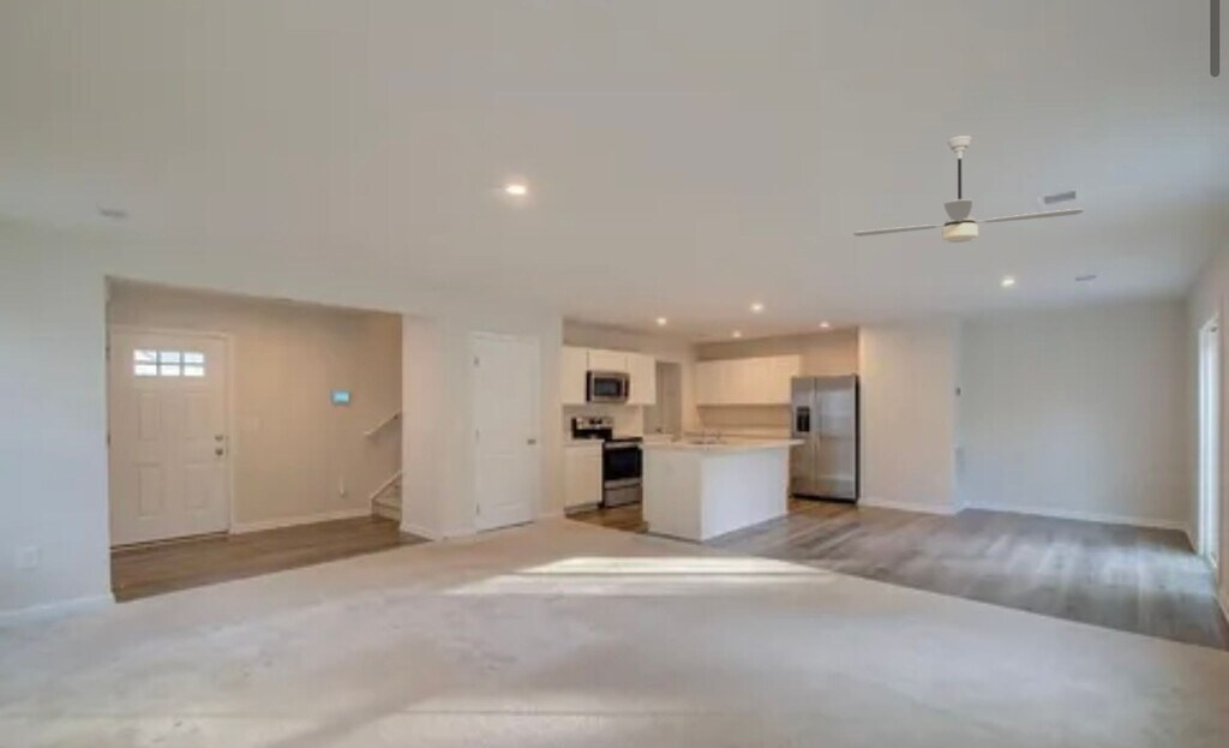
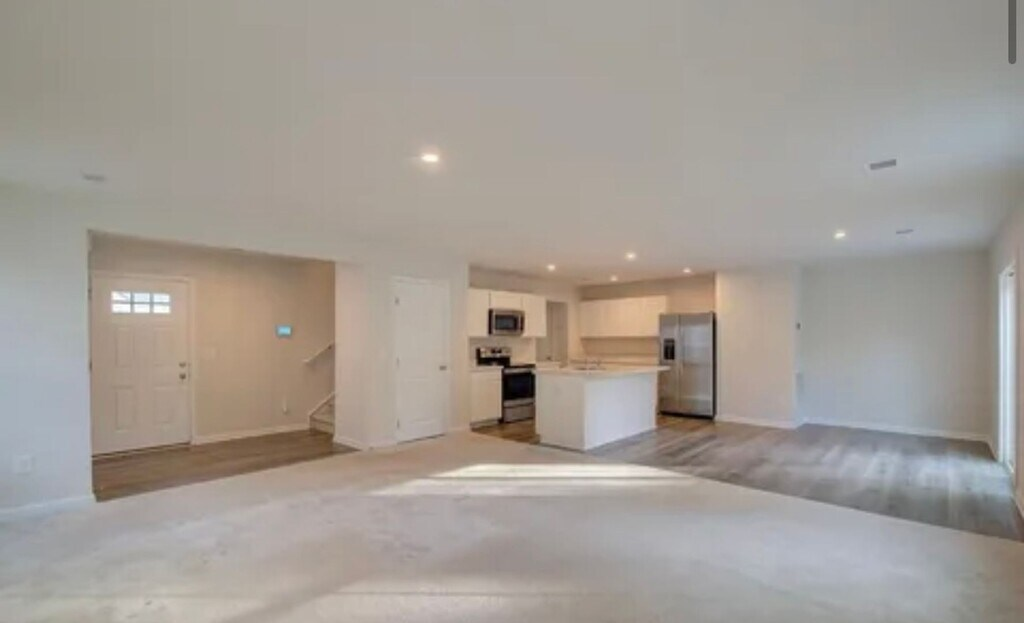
- ceiling fan [852,134,1085,244]
